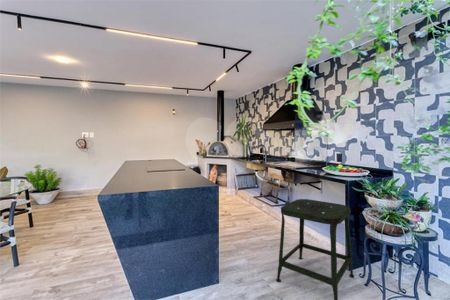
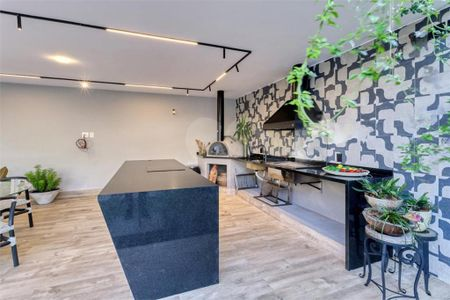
- stool [275,198,355,300]
